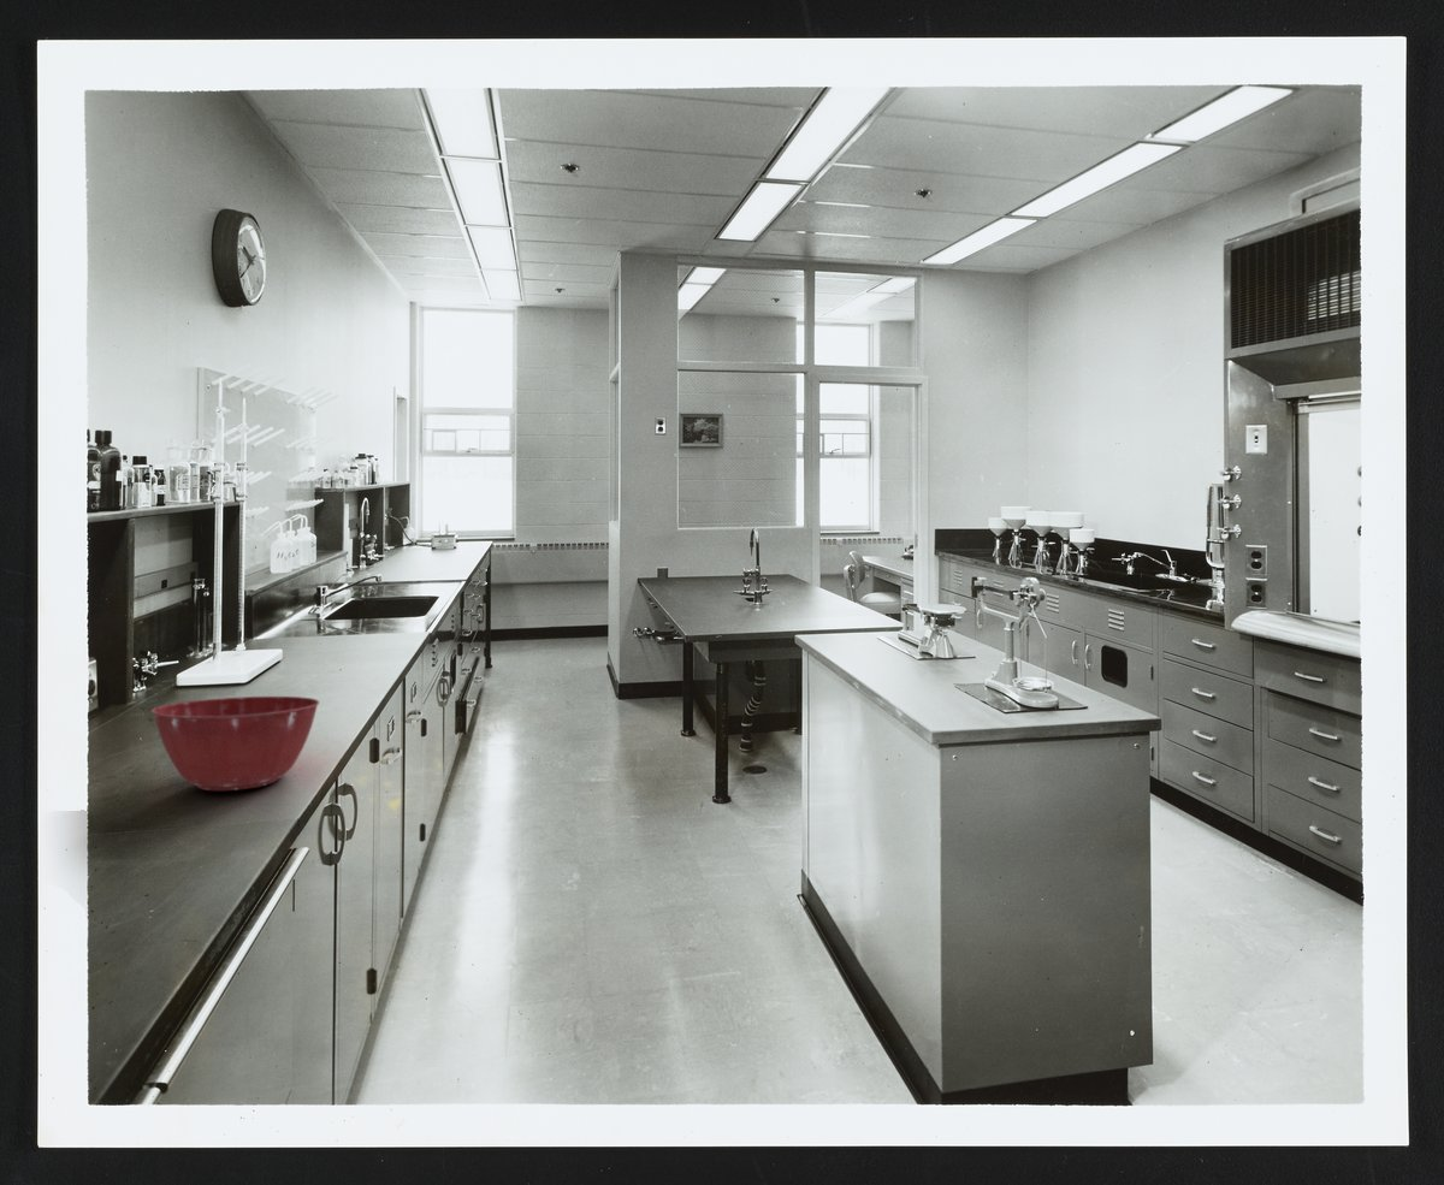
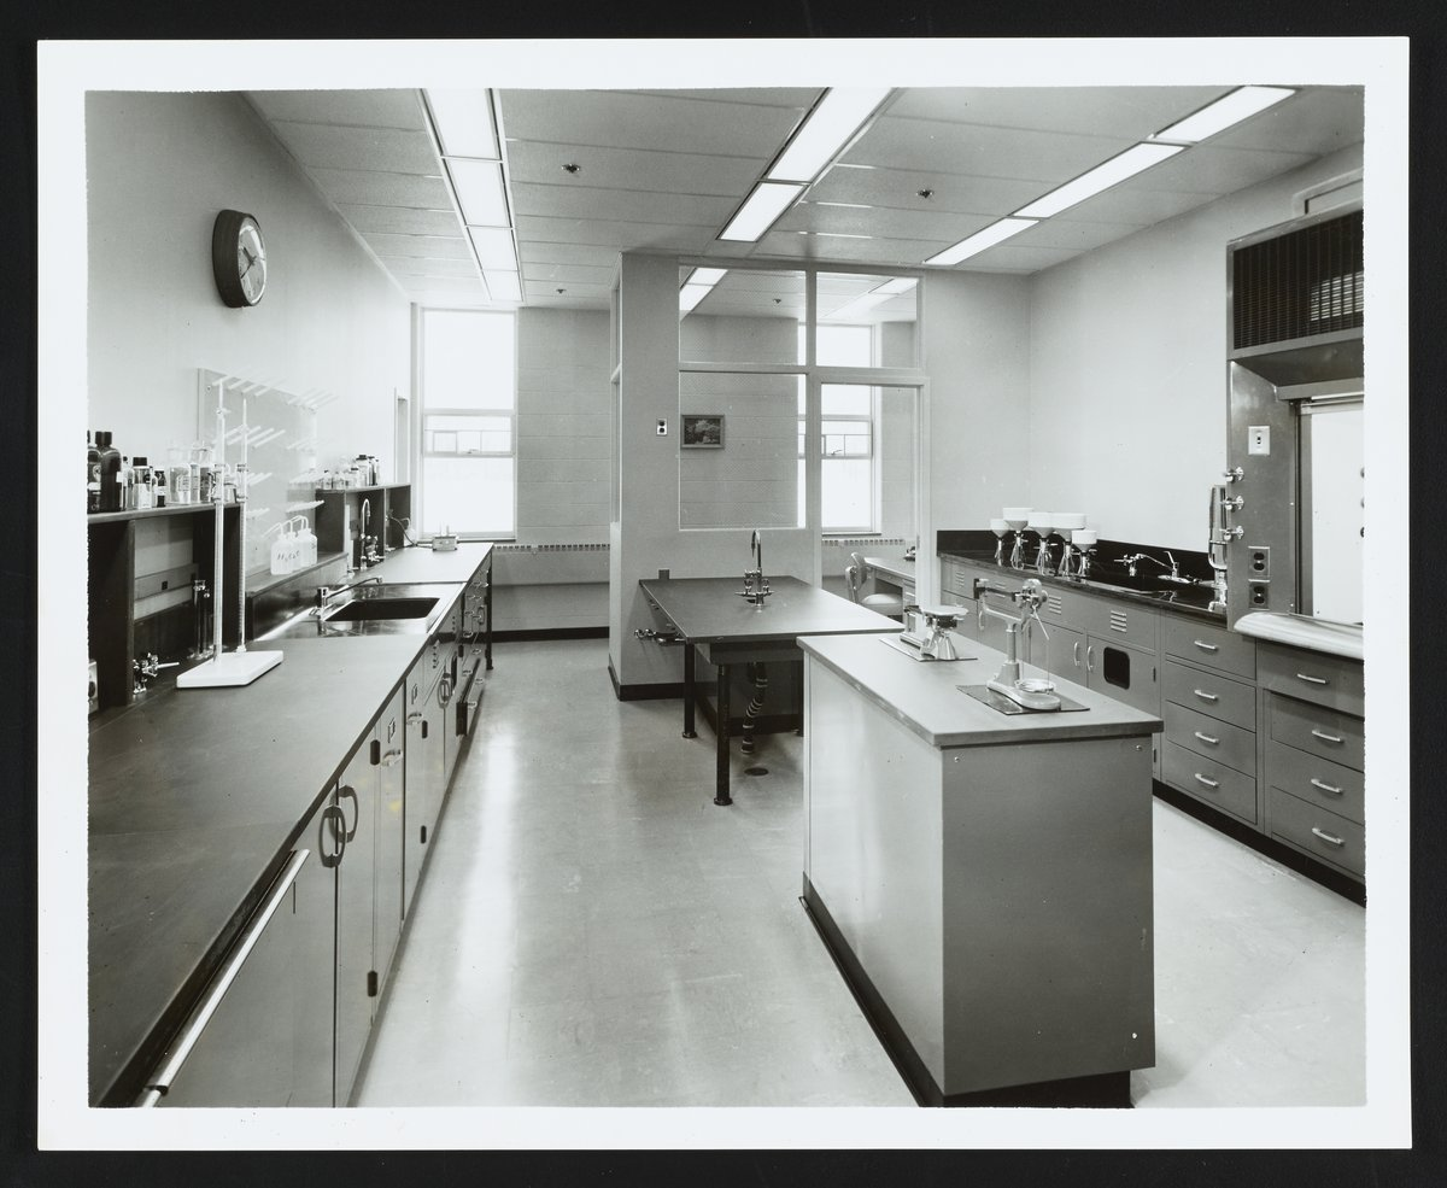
- mixing bowl [150,695,320,792]
